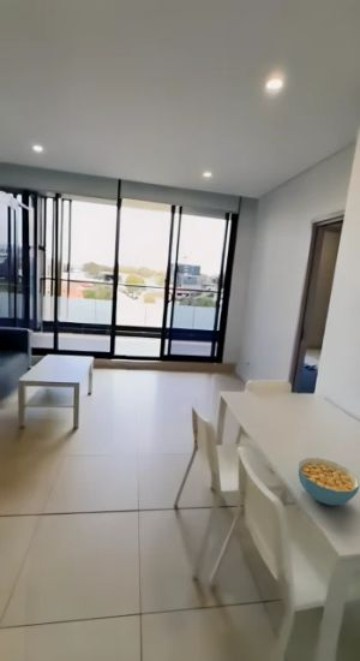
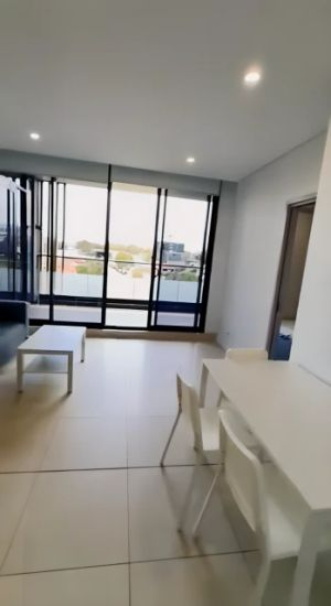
- cereal bowl [298,457,360,506]
